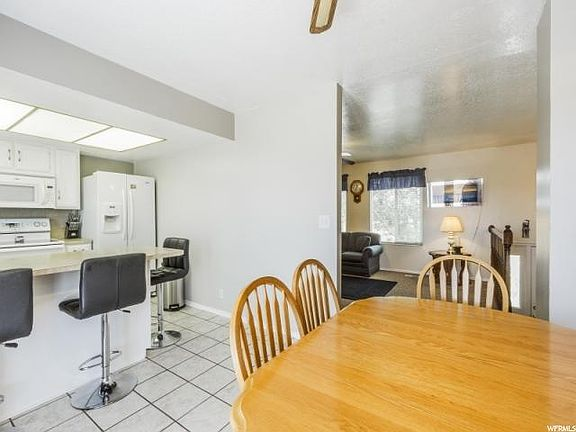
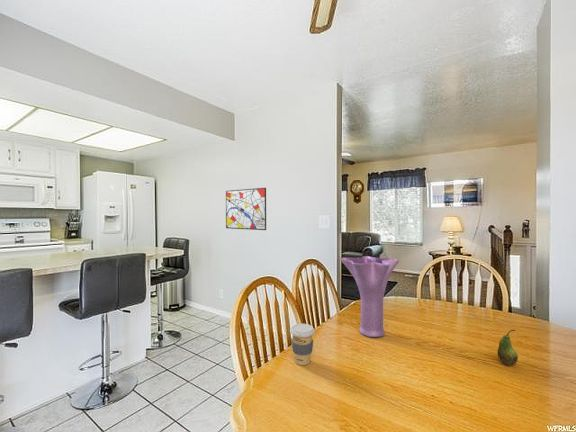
+ vase [339,255,400,338]
+ coffee cup [289,323,316,366]
+ wall art [225,187,267,231]
+ fruit [496,329,519,367]
